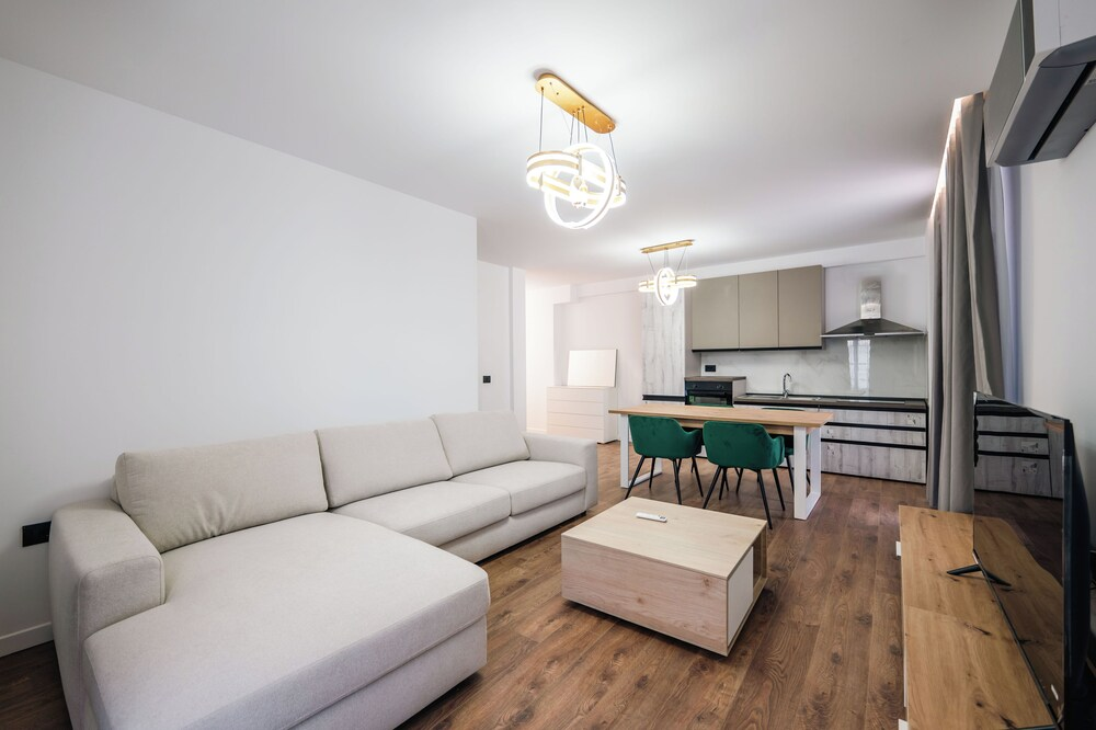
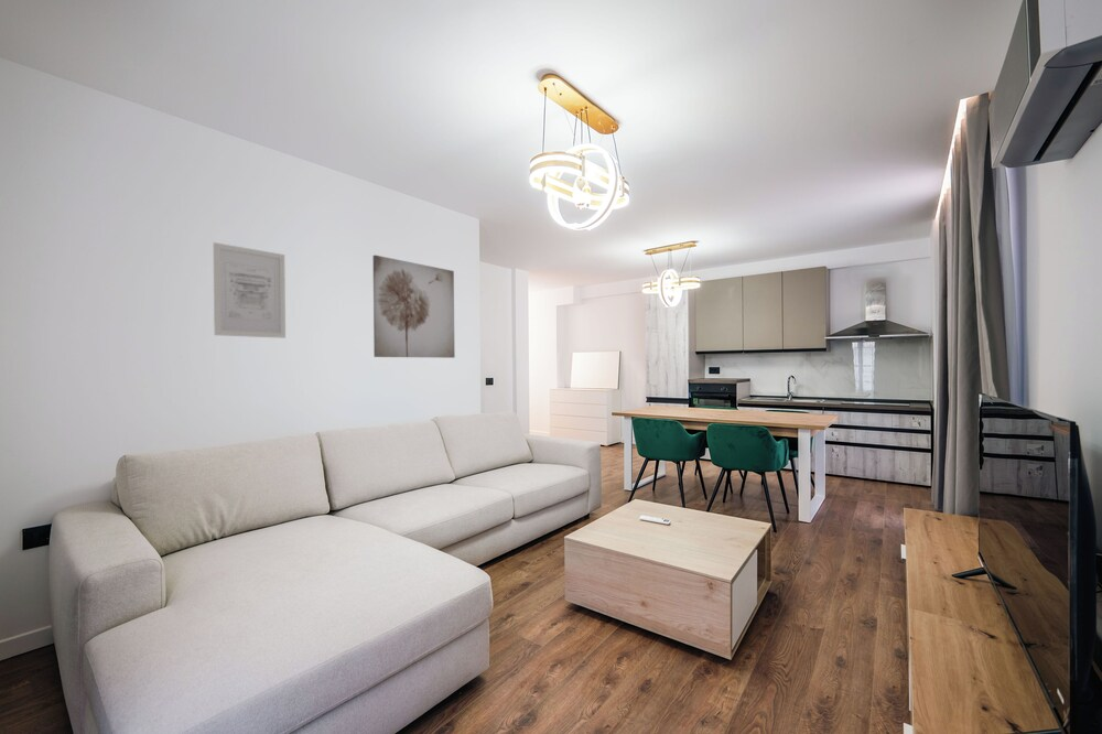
+ wall art [213,241,287,339]
+ wall art [372,253,456,359]
